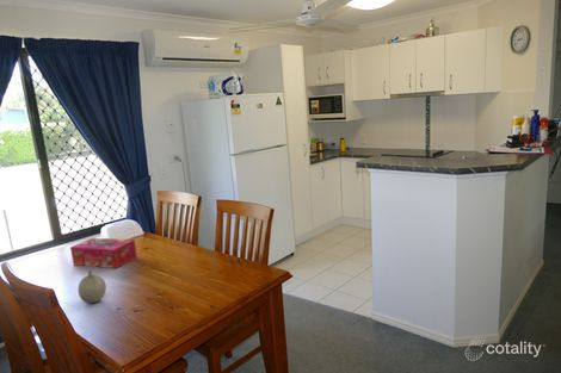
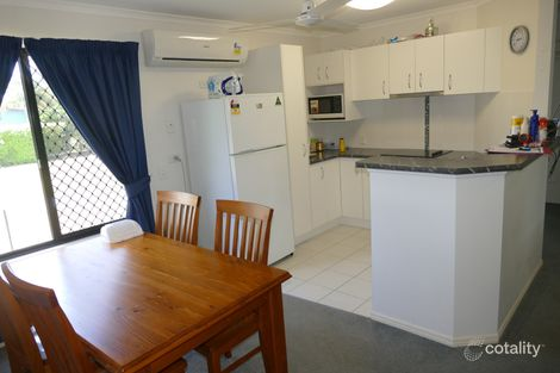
- tissue box [69,237,138,269]
- fruit [78,262,107,304]
